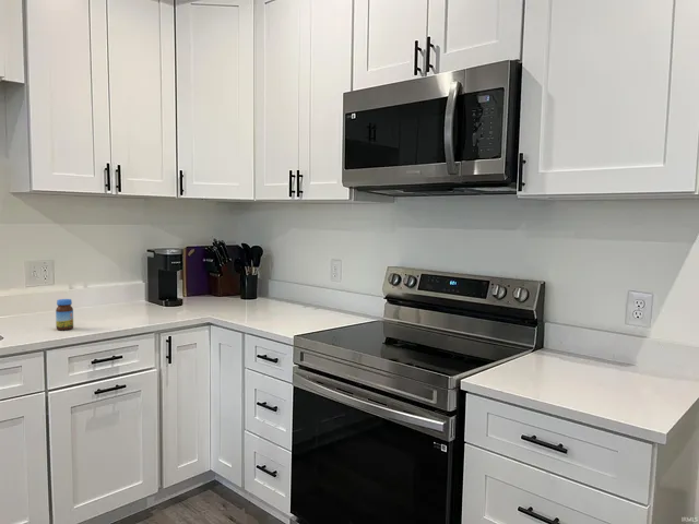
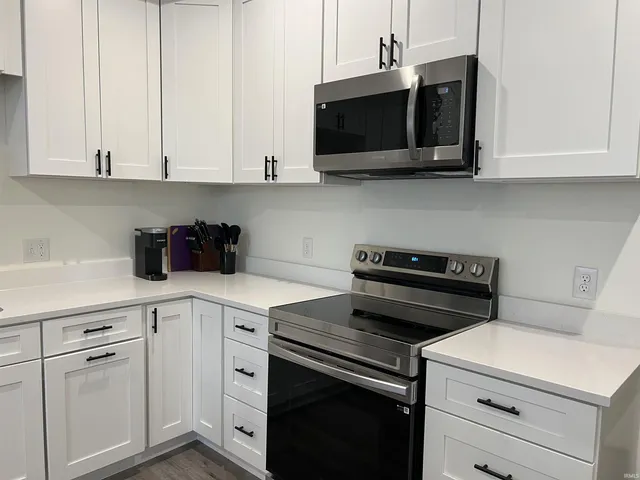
- jar [55,298,74,331]
